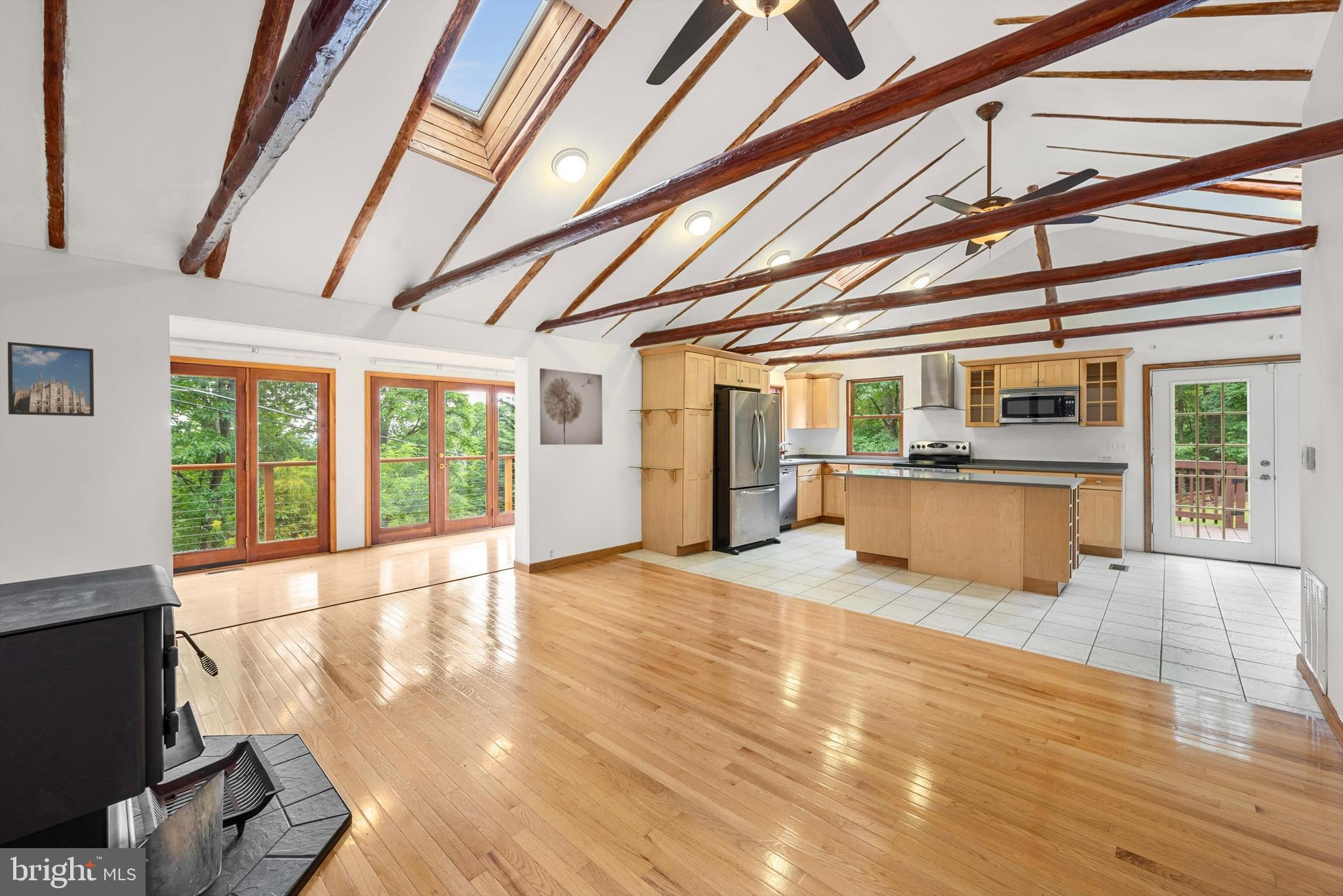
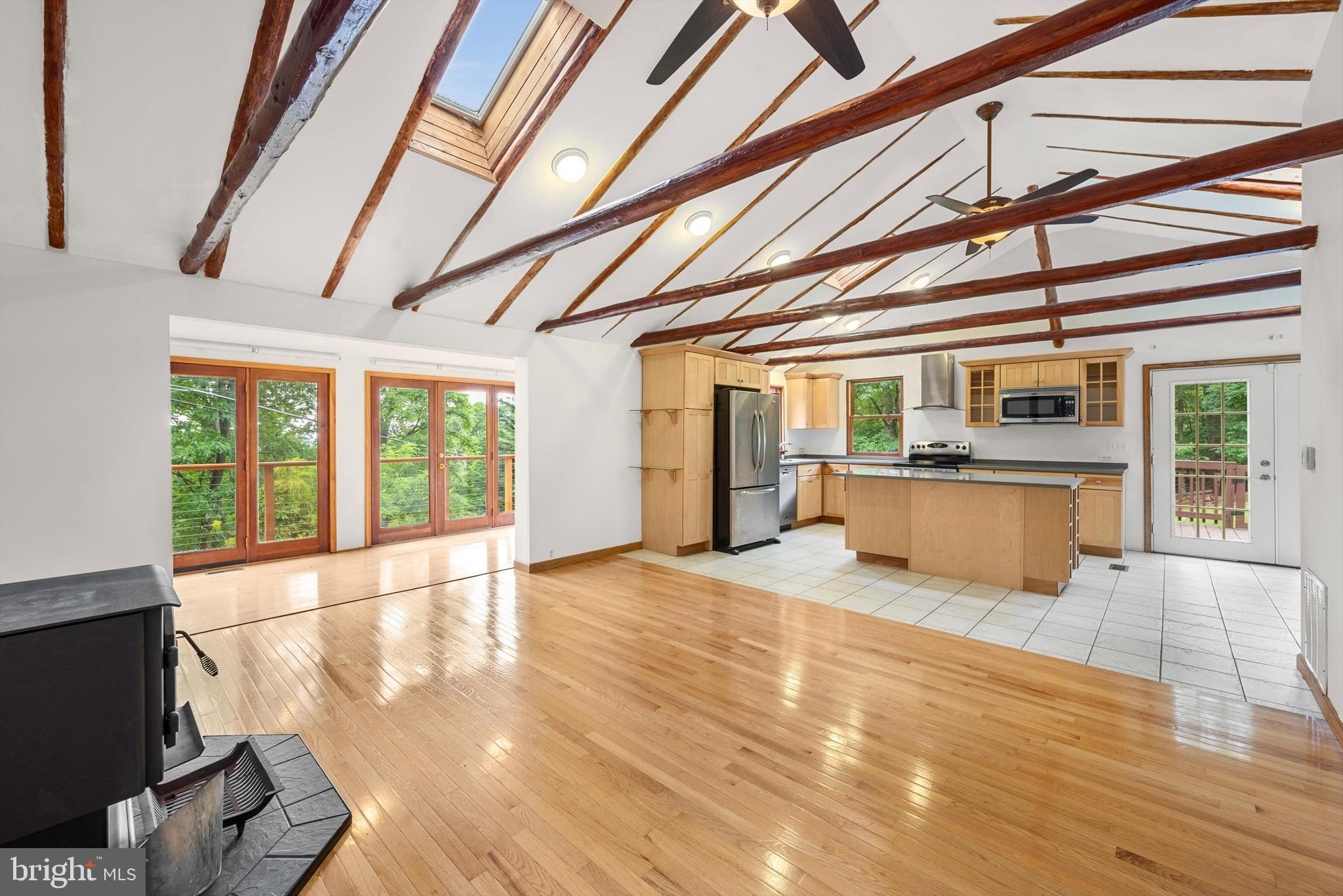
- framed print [7,341,94,417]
- wall art [539,368,603,446]
